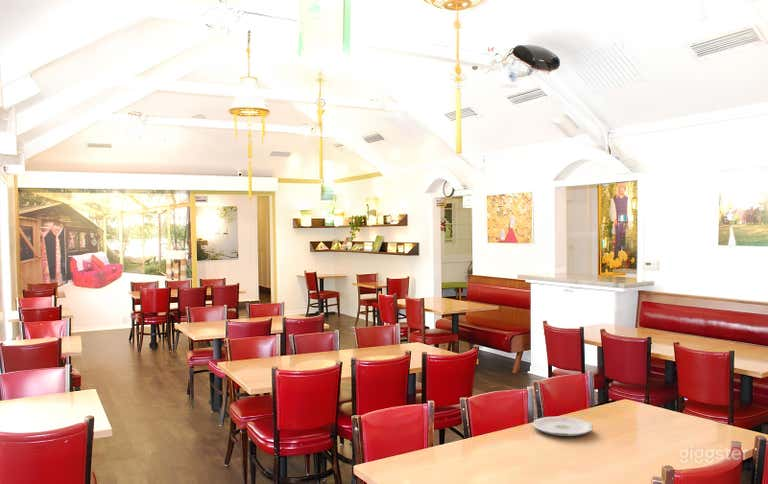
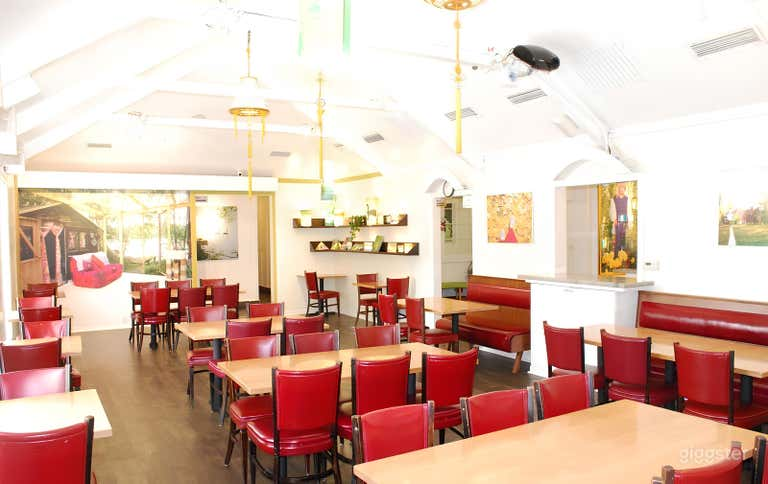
- plate [532,416,594,437]
